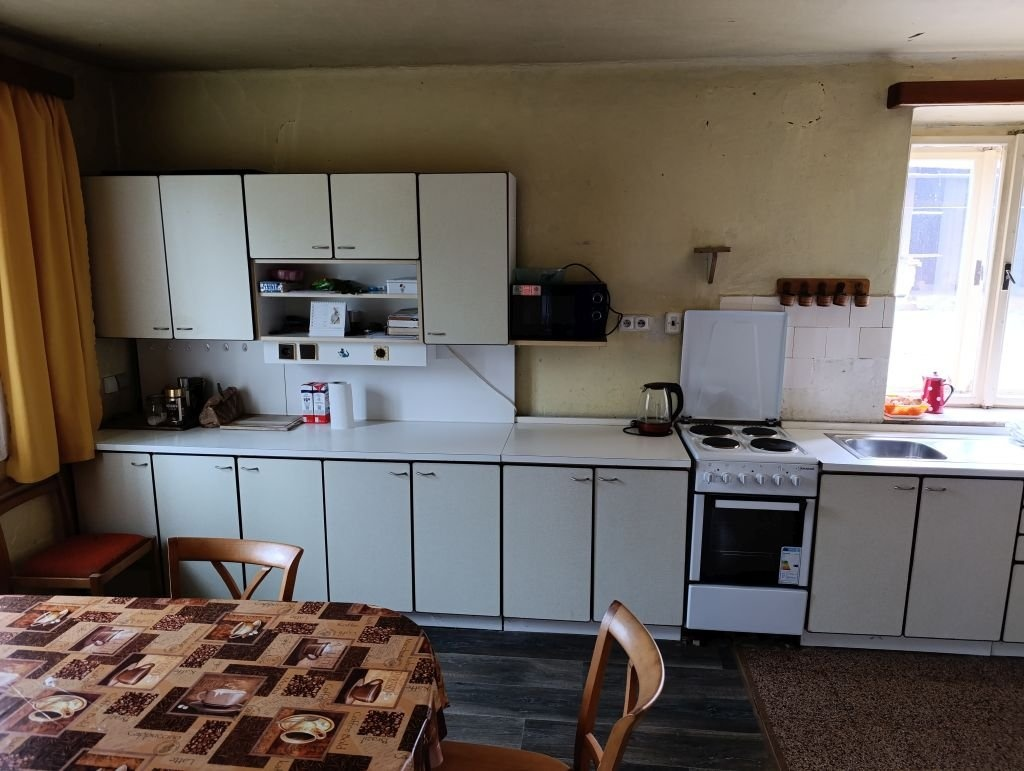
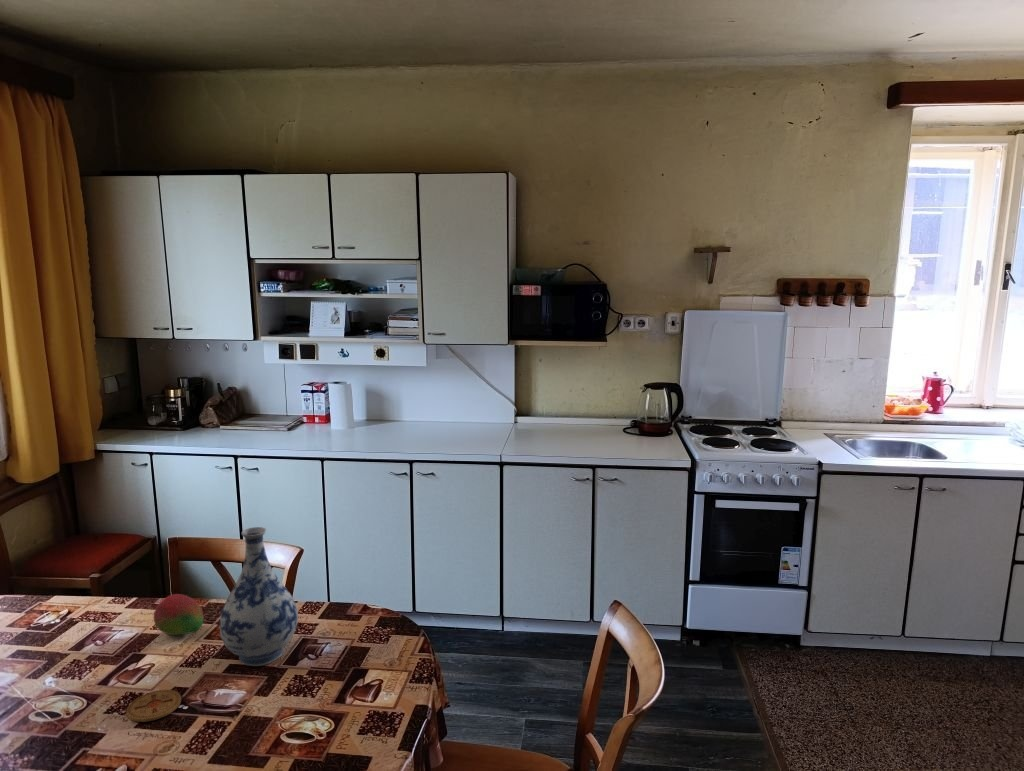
+ fruit [153,593,204,636]
+ vase [219,526,299,667]
+ coaster [125,689,182,723]
